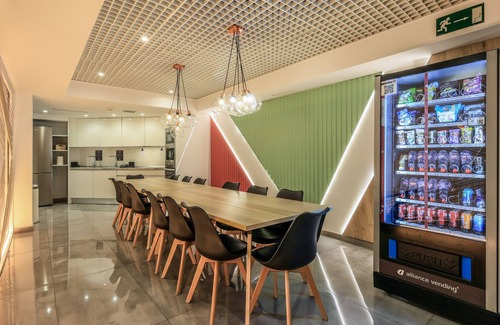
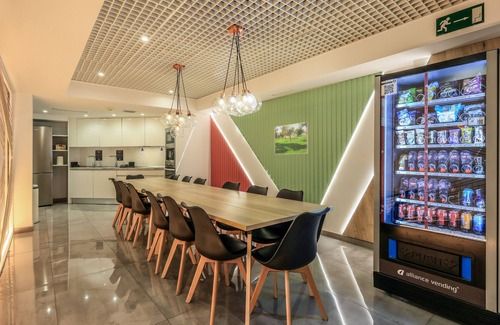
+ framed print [274,121,309,155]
